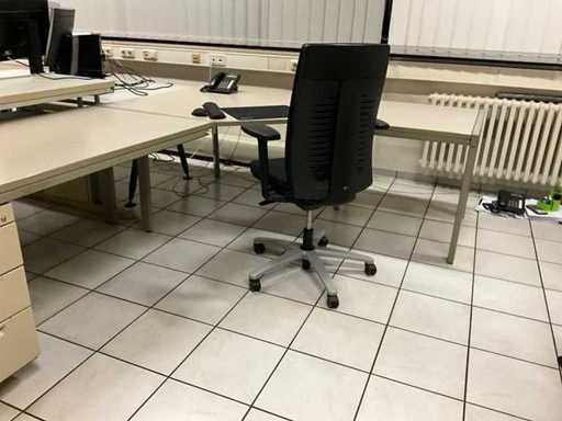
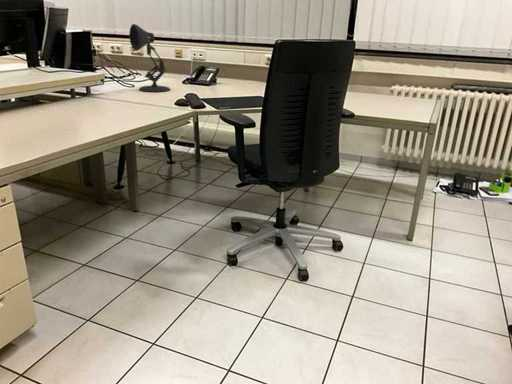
+ desk lamp [128,23,171,93]
